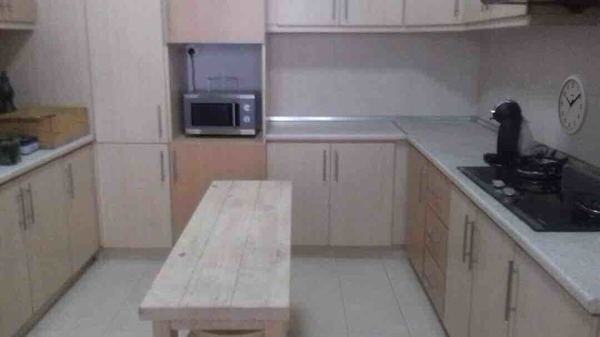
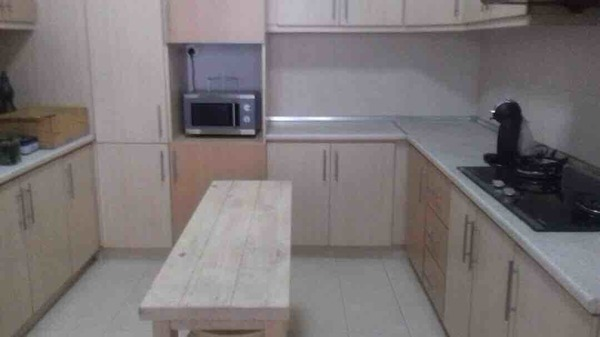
- wall clock [557,73,589,137]
